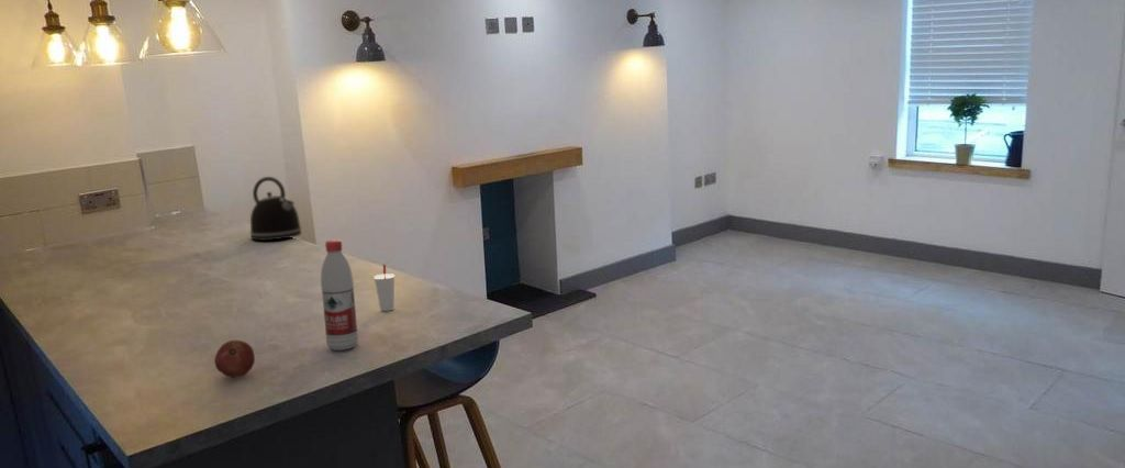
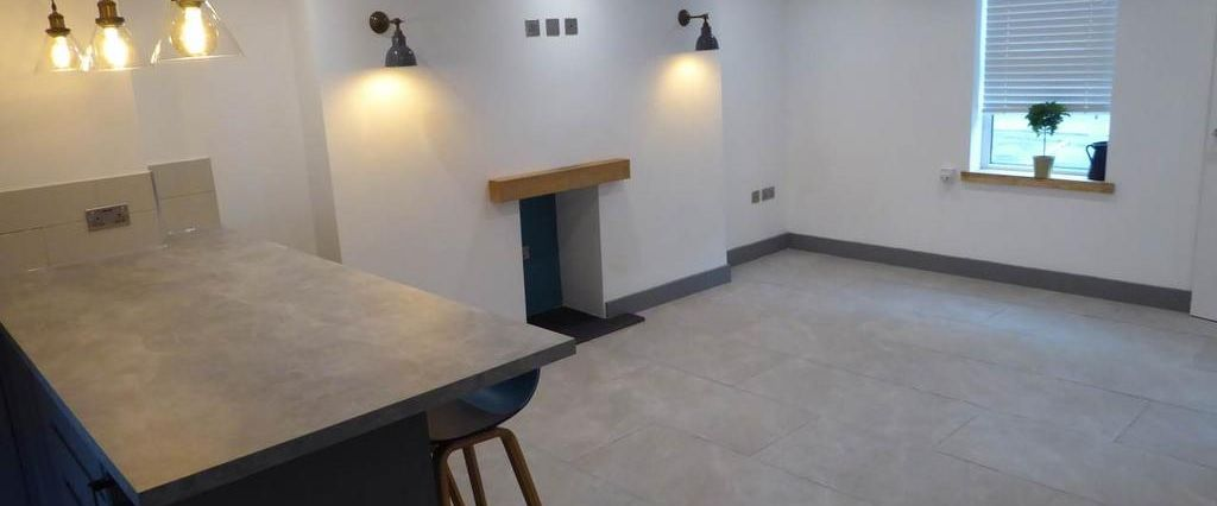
- fruit [213,339,256,379]
- water bottle [320,238,359,352]
- kettle [248,176,303,242]
- cup [372,264,396,312]
